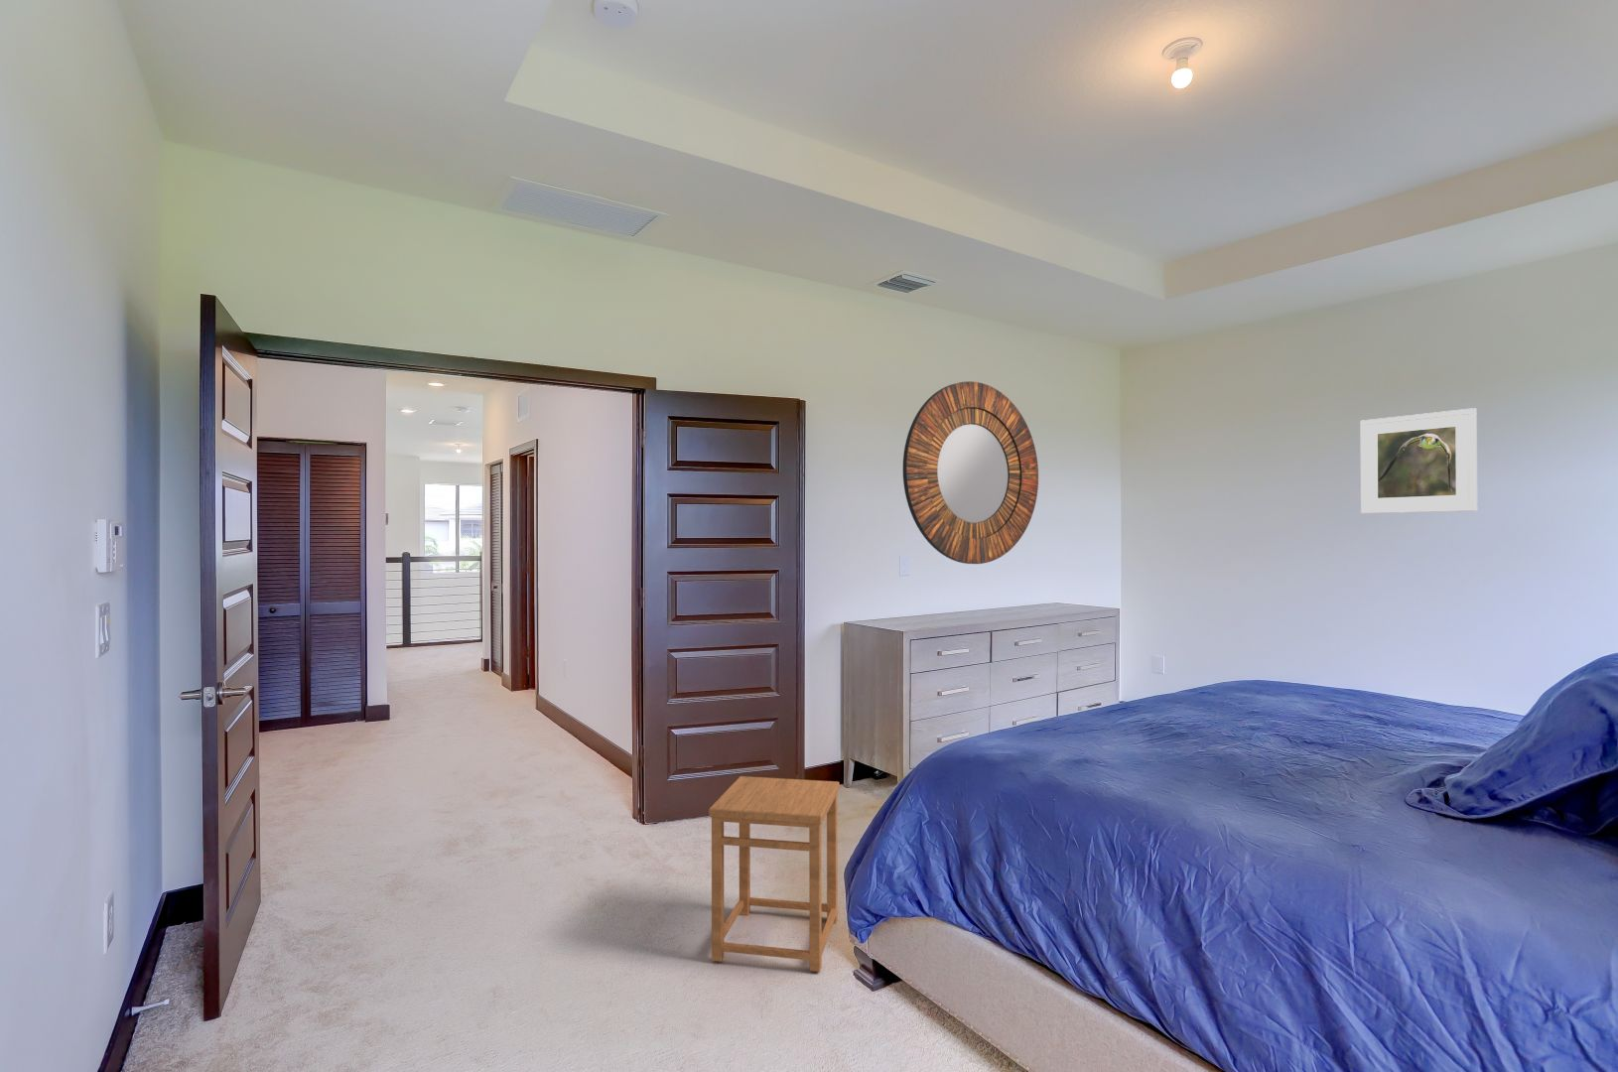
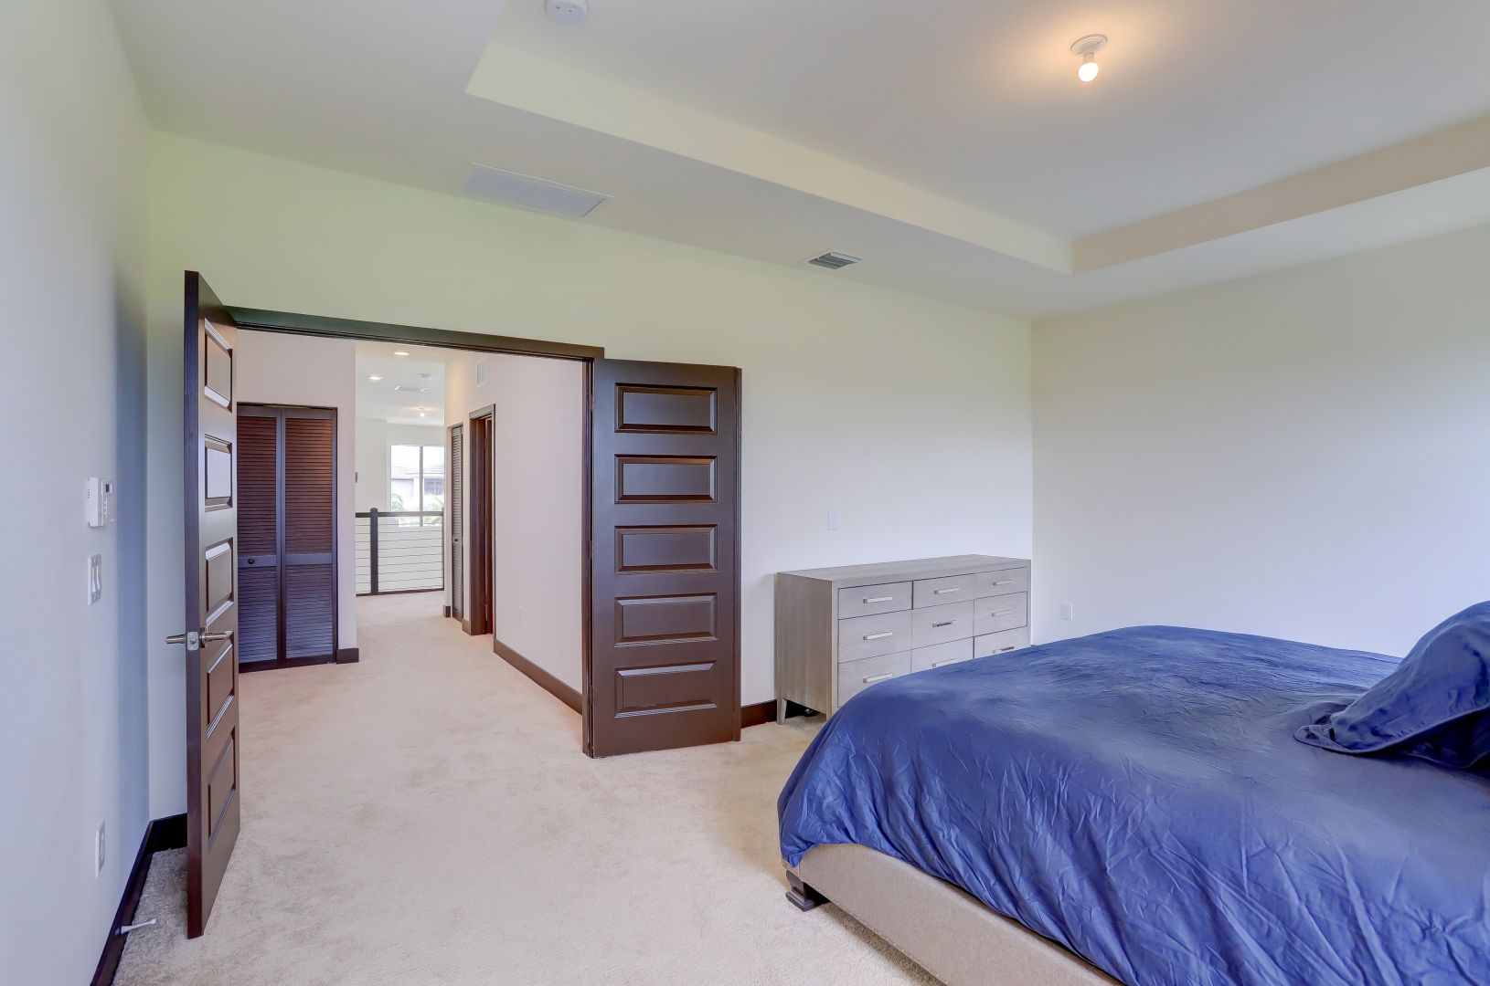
- home mirror [903,380,1039,565]
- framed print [1360,407,1478,514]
- side table [708,775,841,973]
